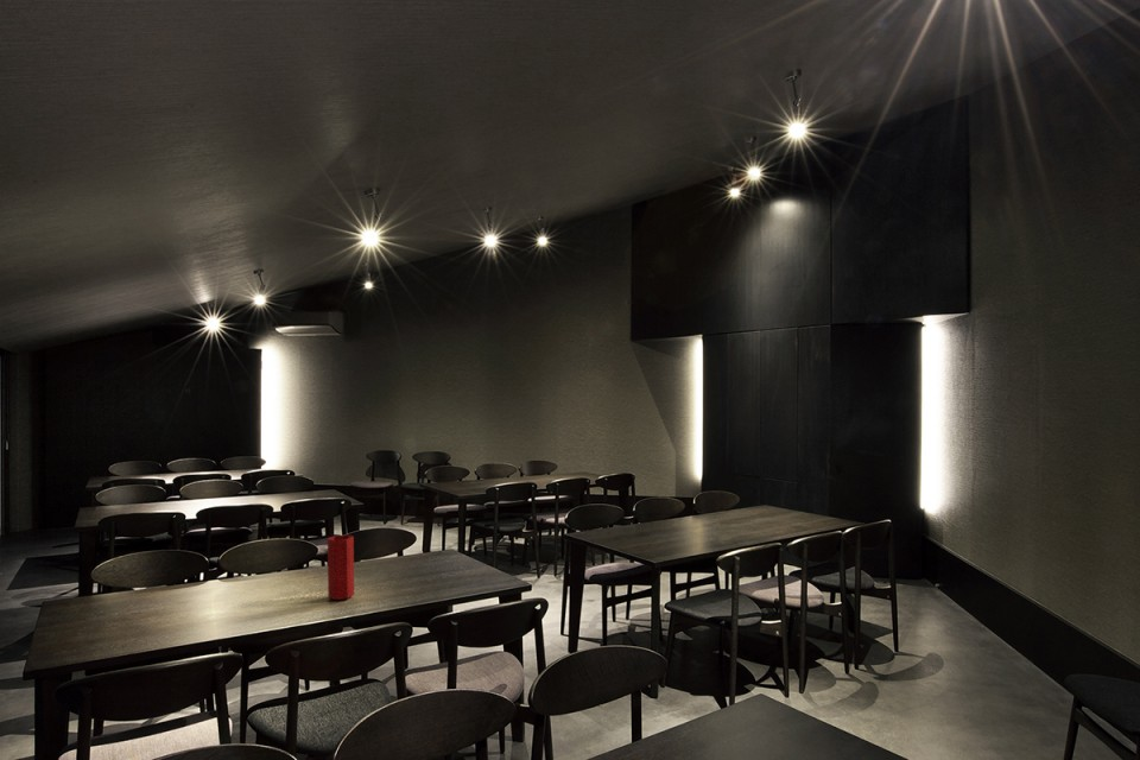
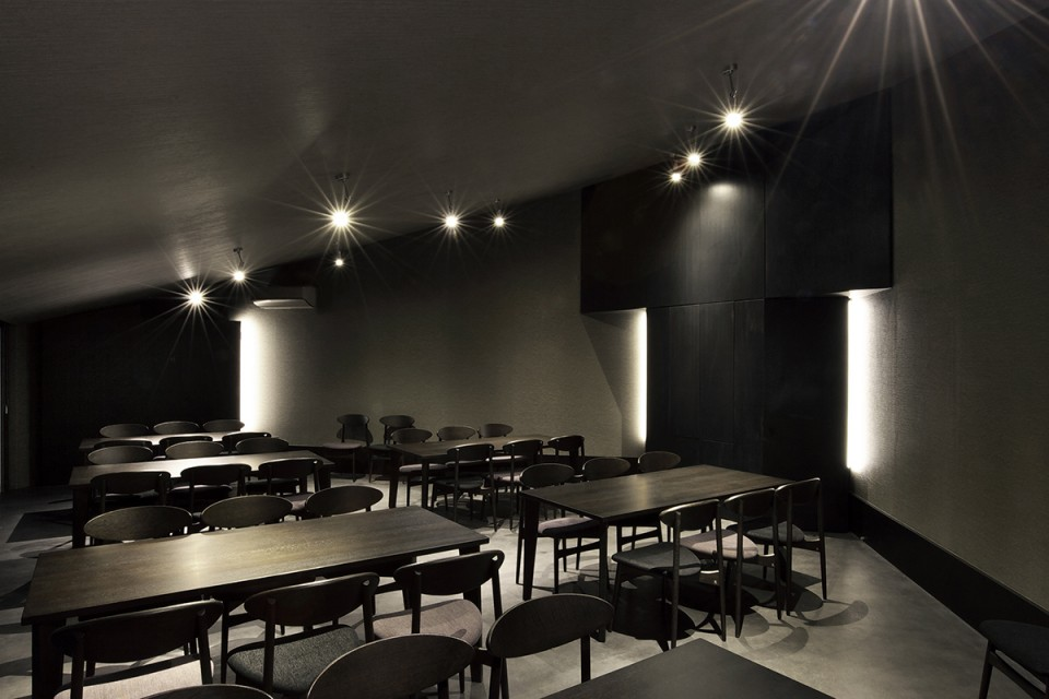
- vase [327,533,355,601]
